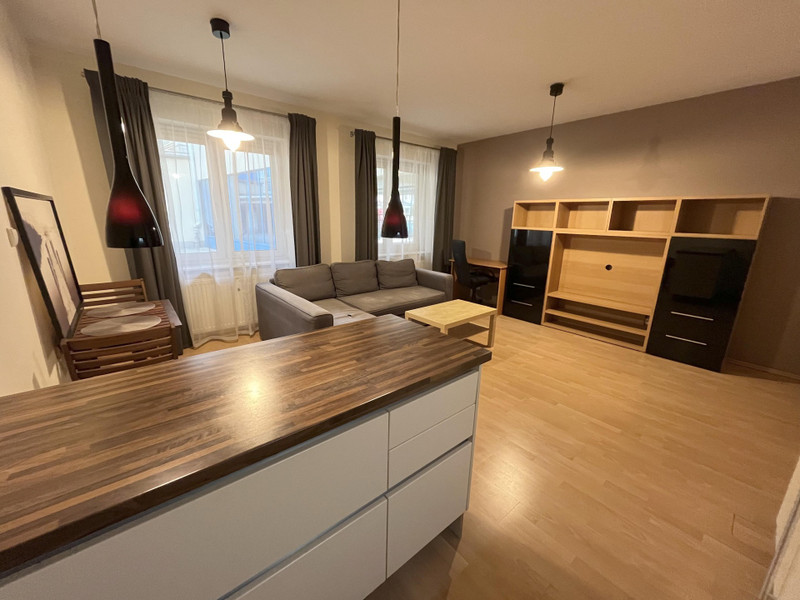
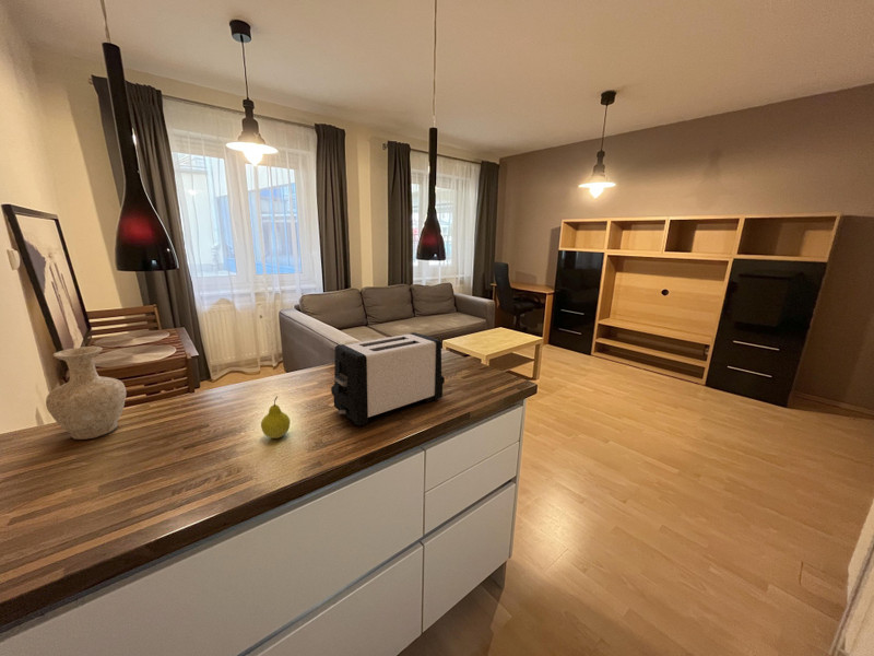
+ fruit [260,396,292,440]
+ toaster [330,331,446,426]
+ vase [45,345,128,441]
